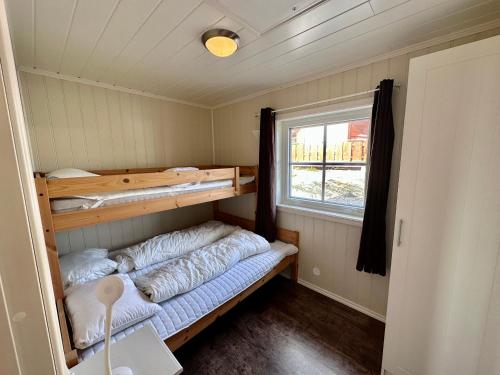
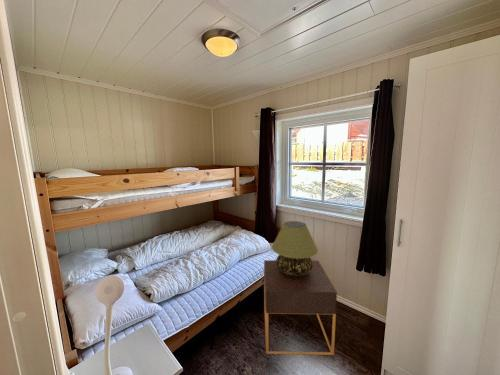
+ table lamp [271,220,319,276]
+ nightstand [263,259,338,356]
